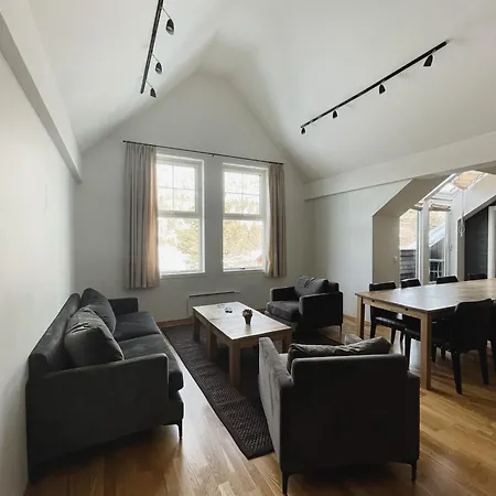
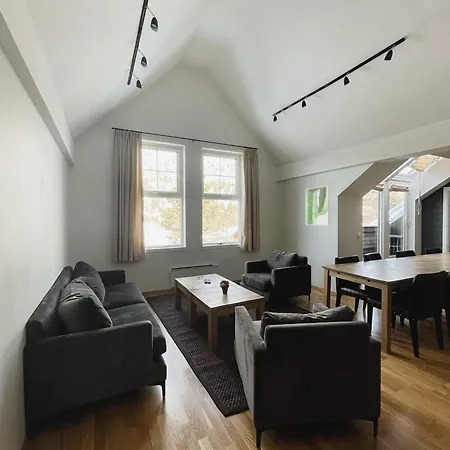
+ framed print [305,185,330,226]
